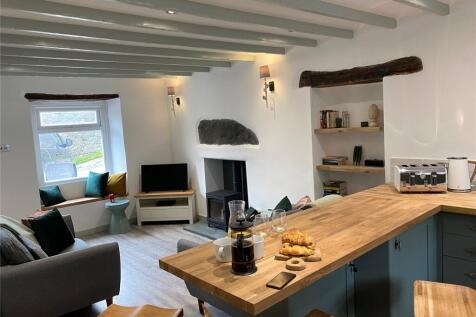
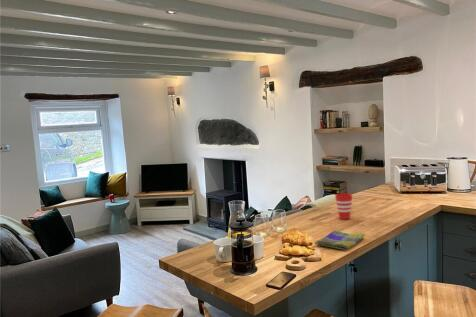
+ cup [334,192,353,221]
+ dish towel [314,230,365,251]
